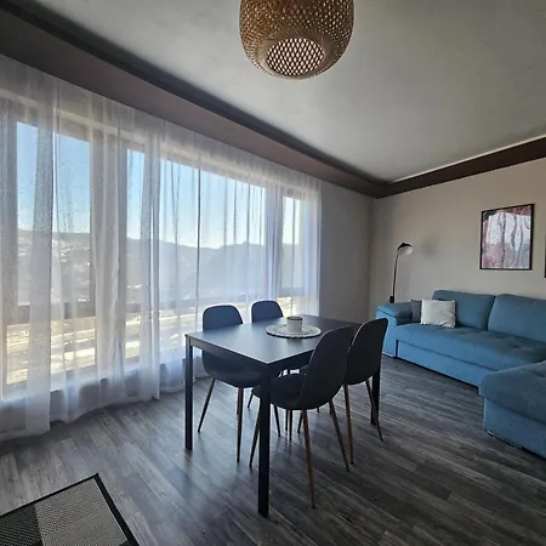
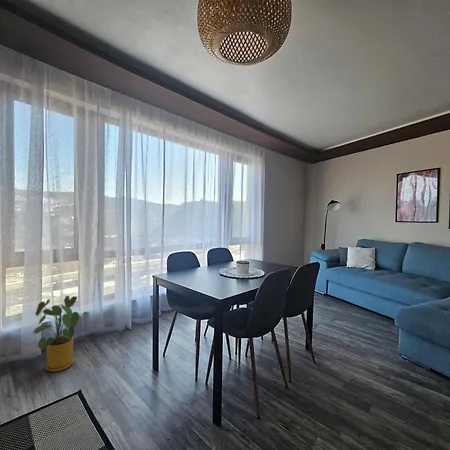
+ house plant [32,295,84,373]
